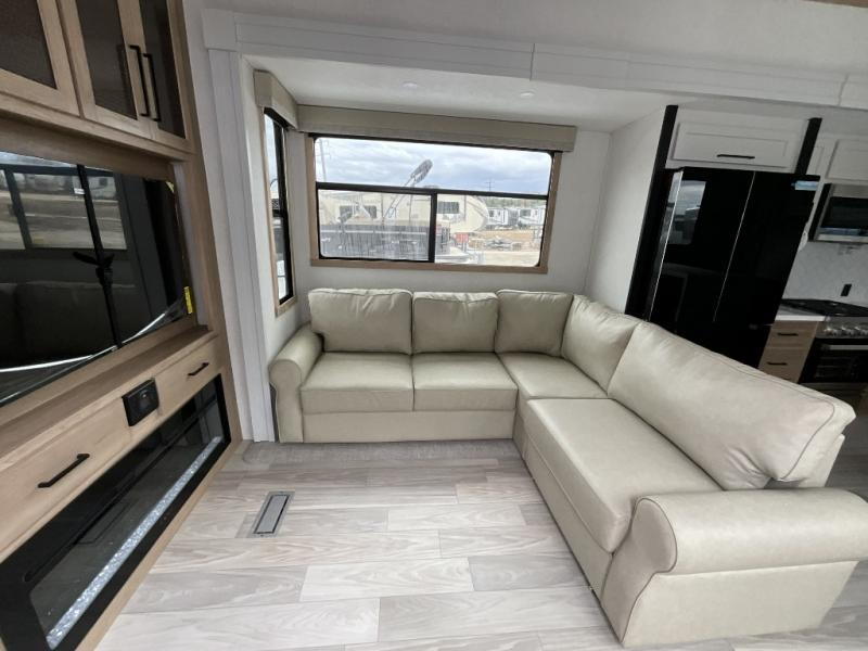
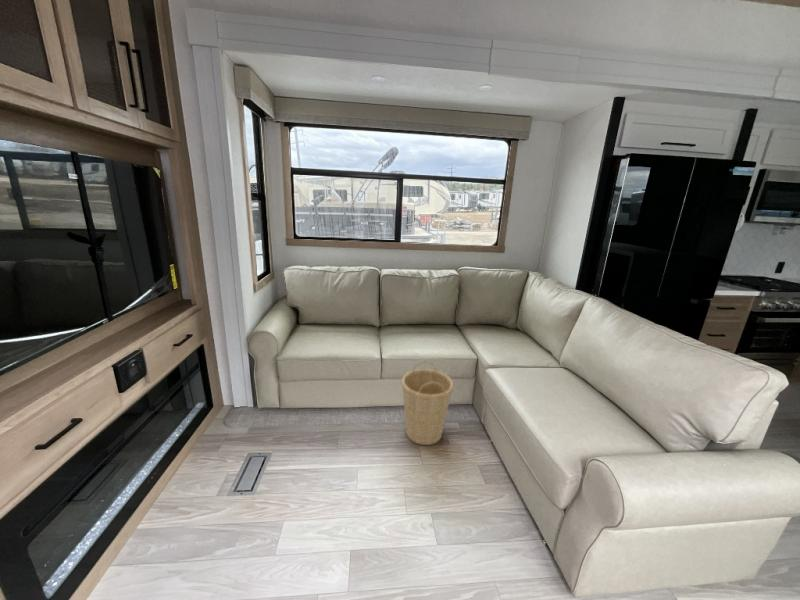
+ basket [401,360,454,446]
